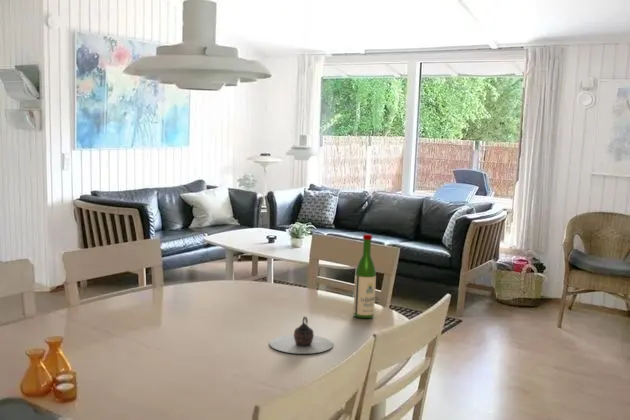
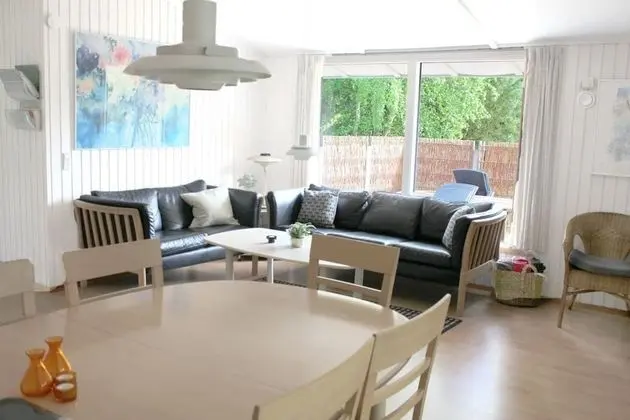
- wine bottle [352,233,377,319]
- teapot [269,316,334,355]
